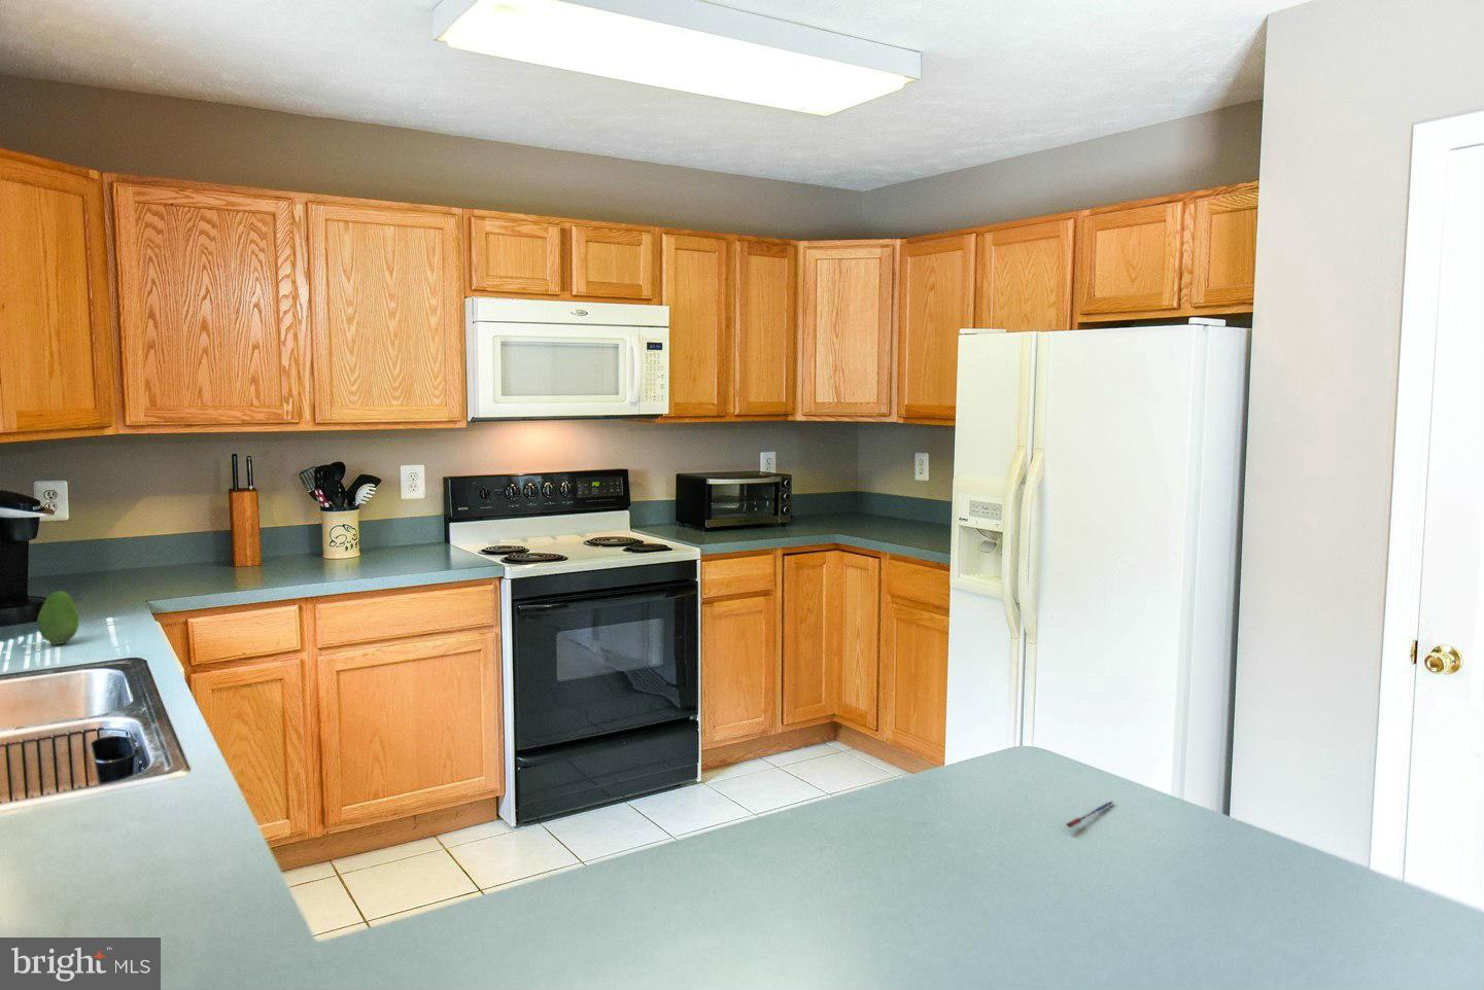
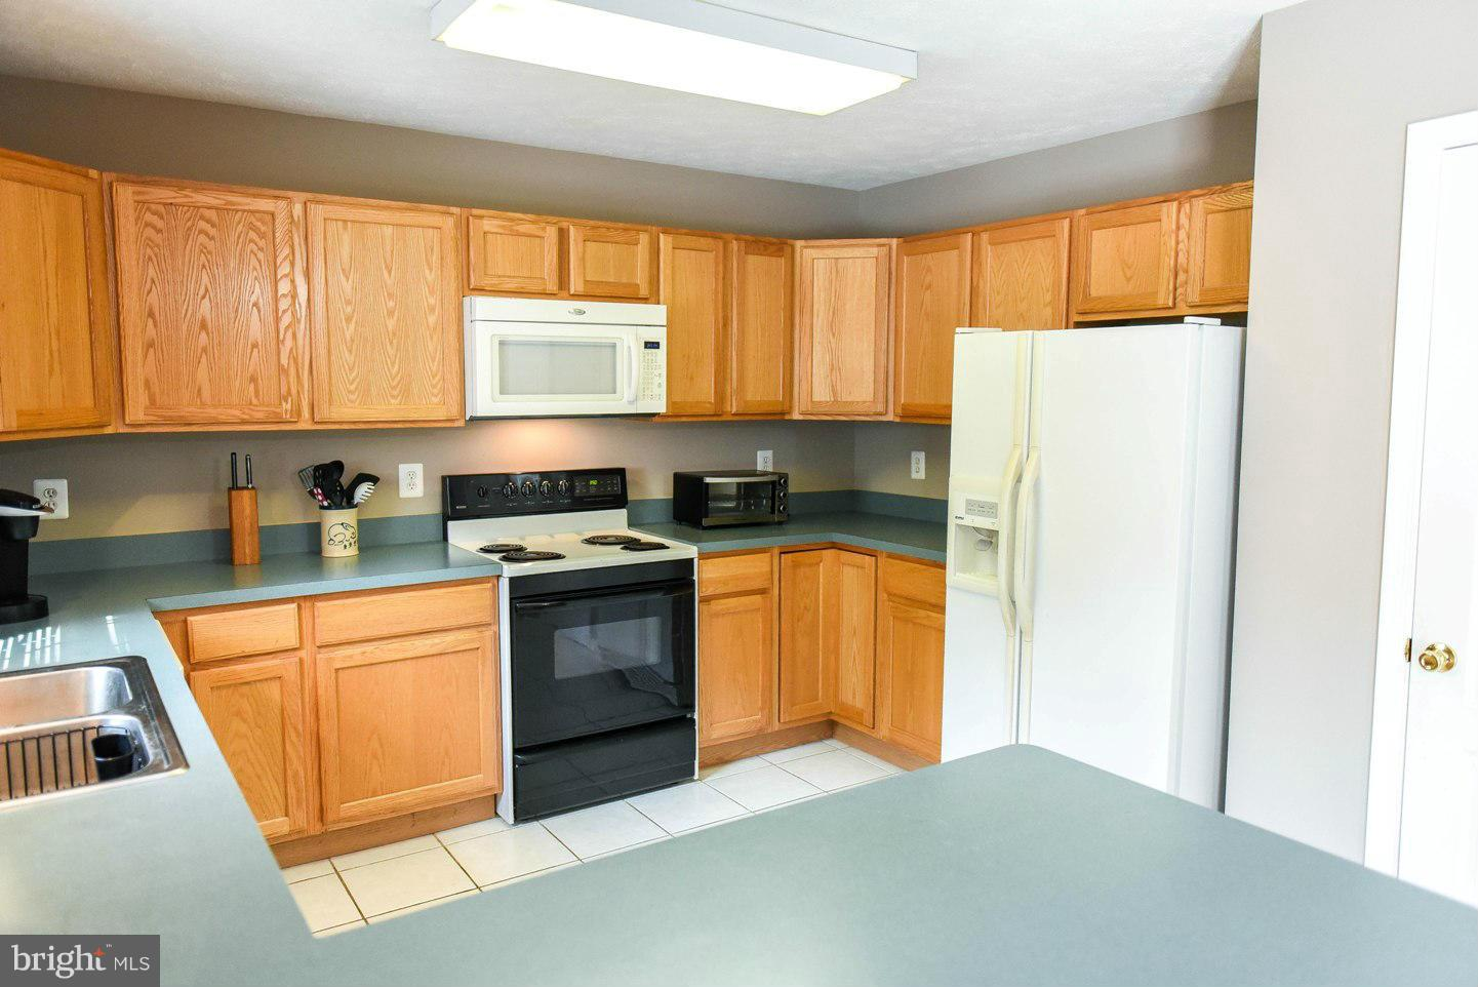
- pen [1065,800,1115,829]
- fruit [36,590,80,645]
